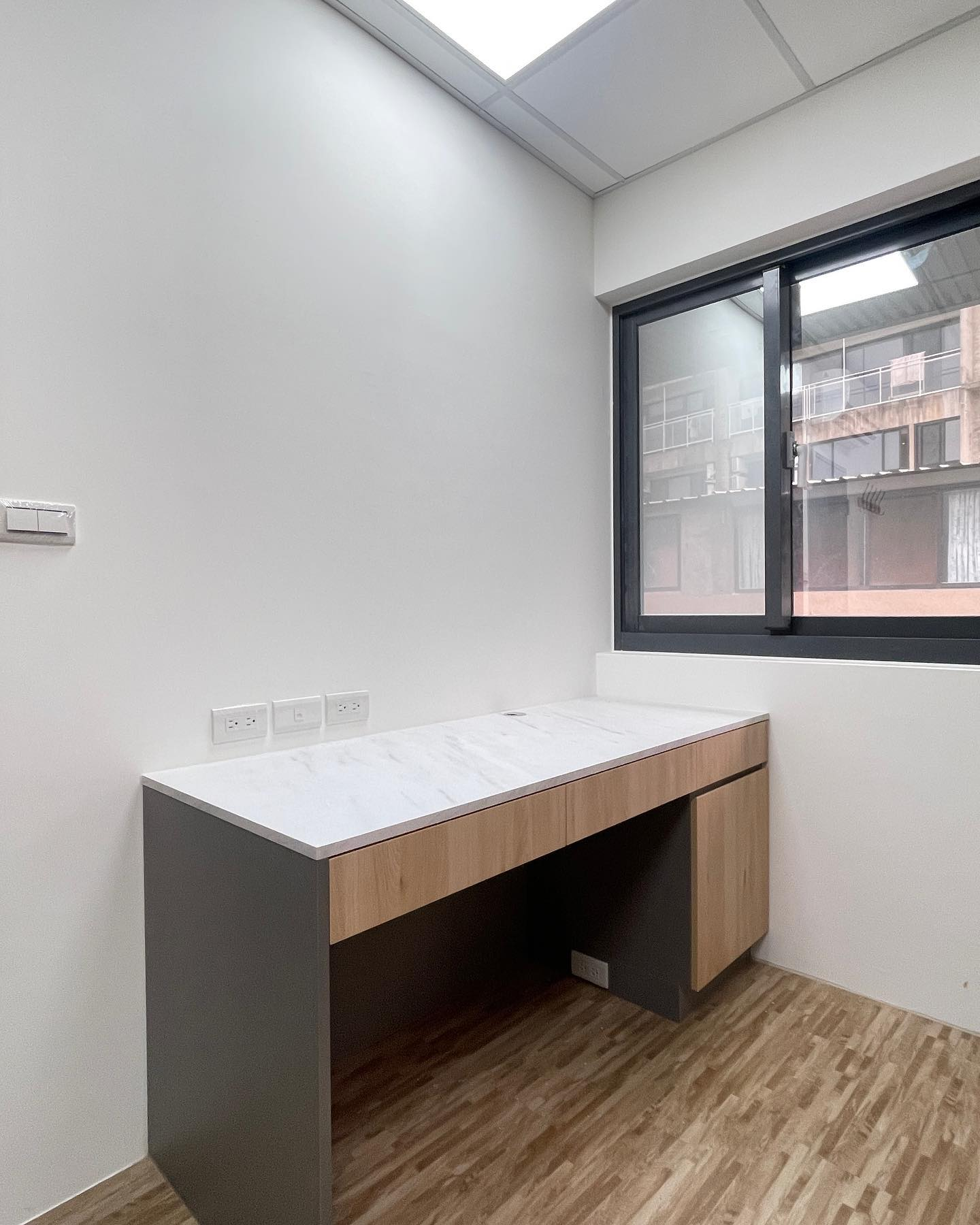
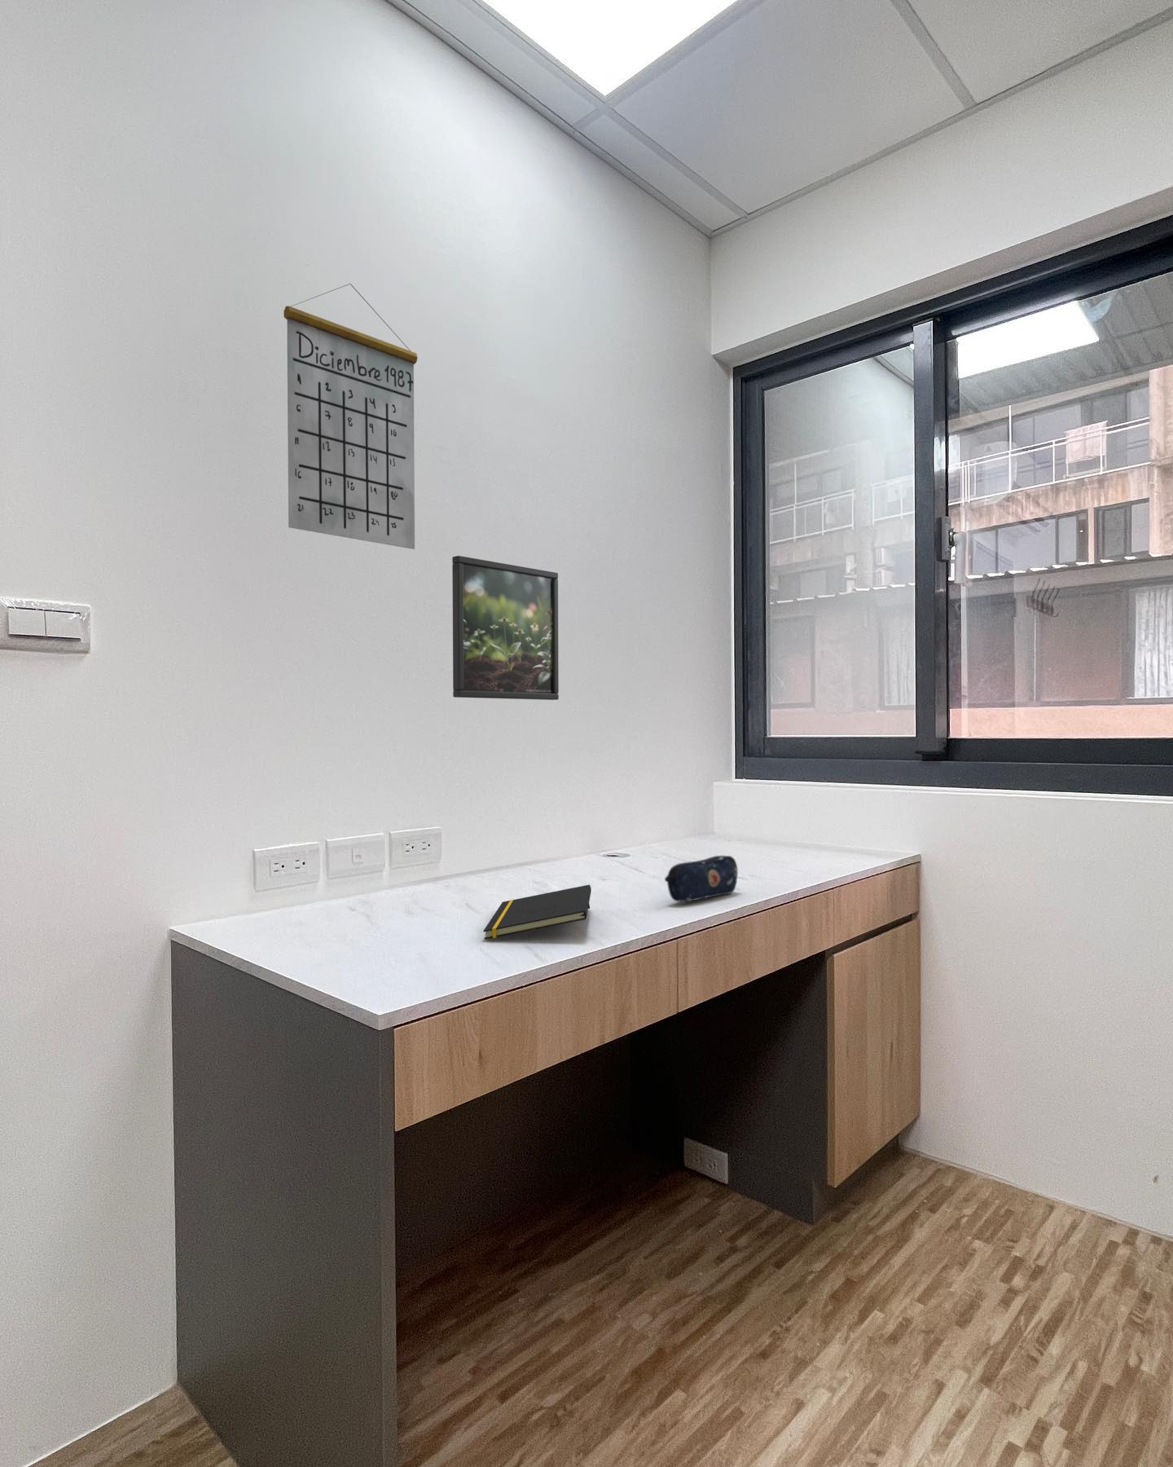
+ calendar [282,283,419,550]
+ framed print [451,554,560,701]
+ pencil case [664,855,739,902]
+ notepad [482,884,592,940]
